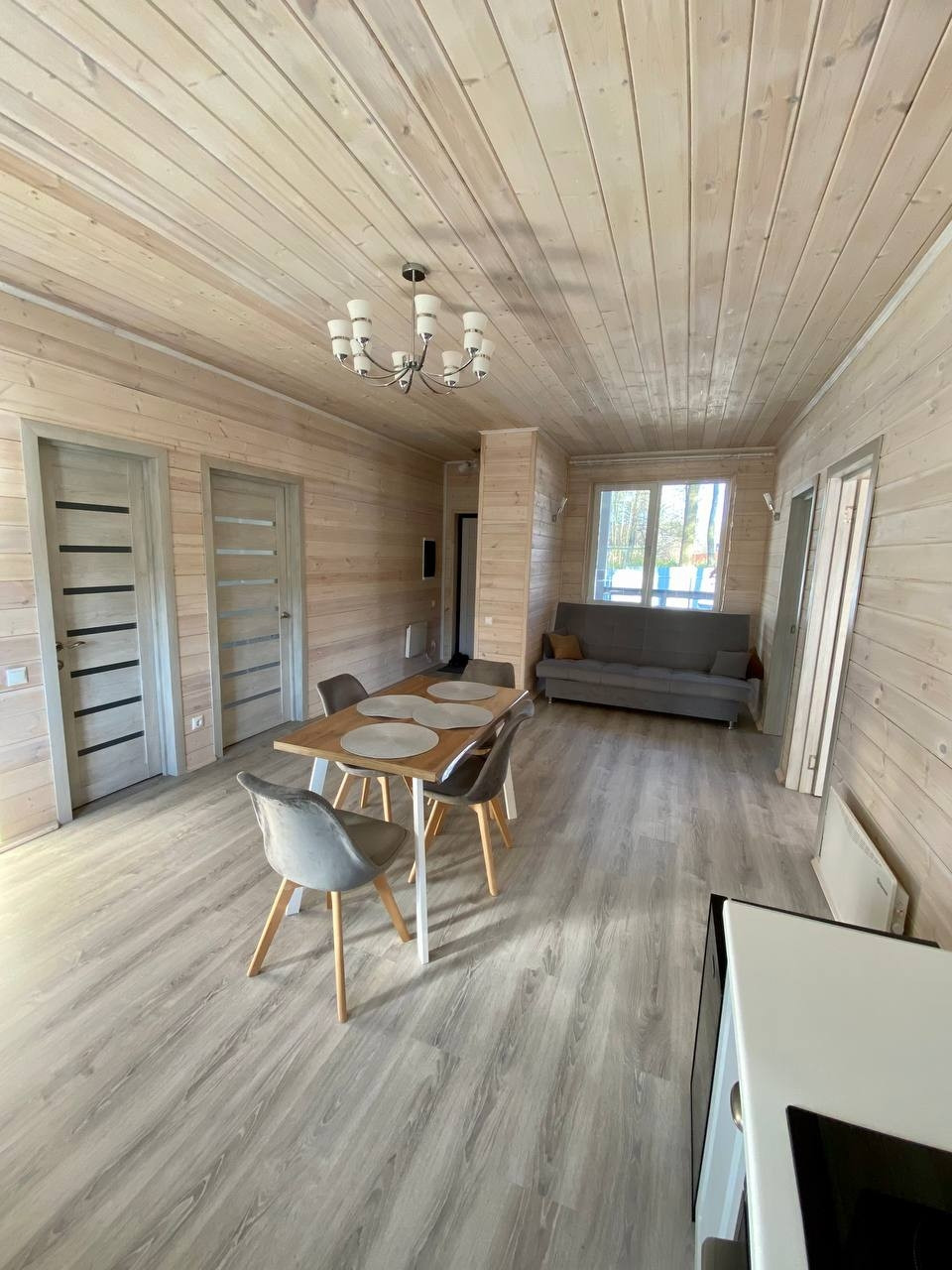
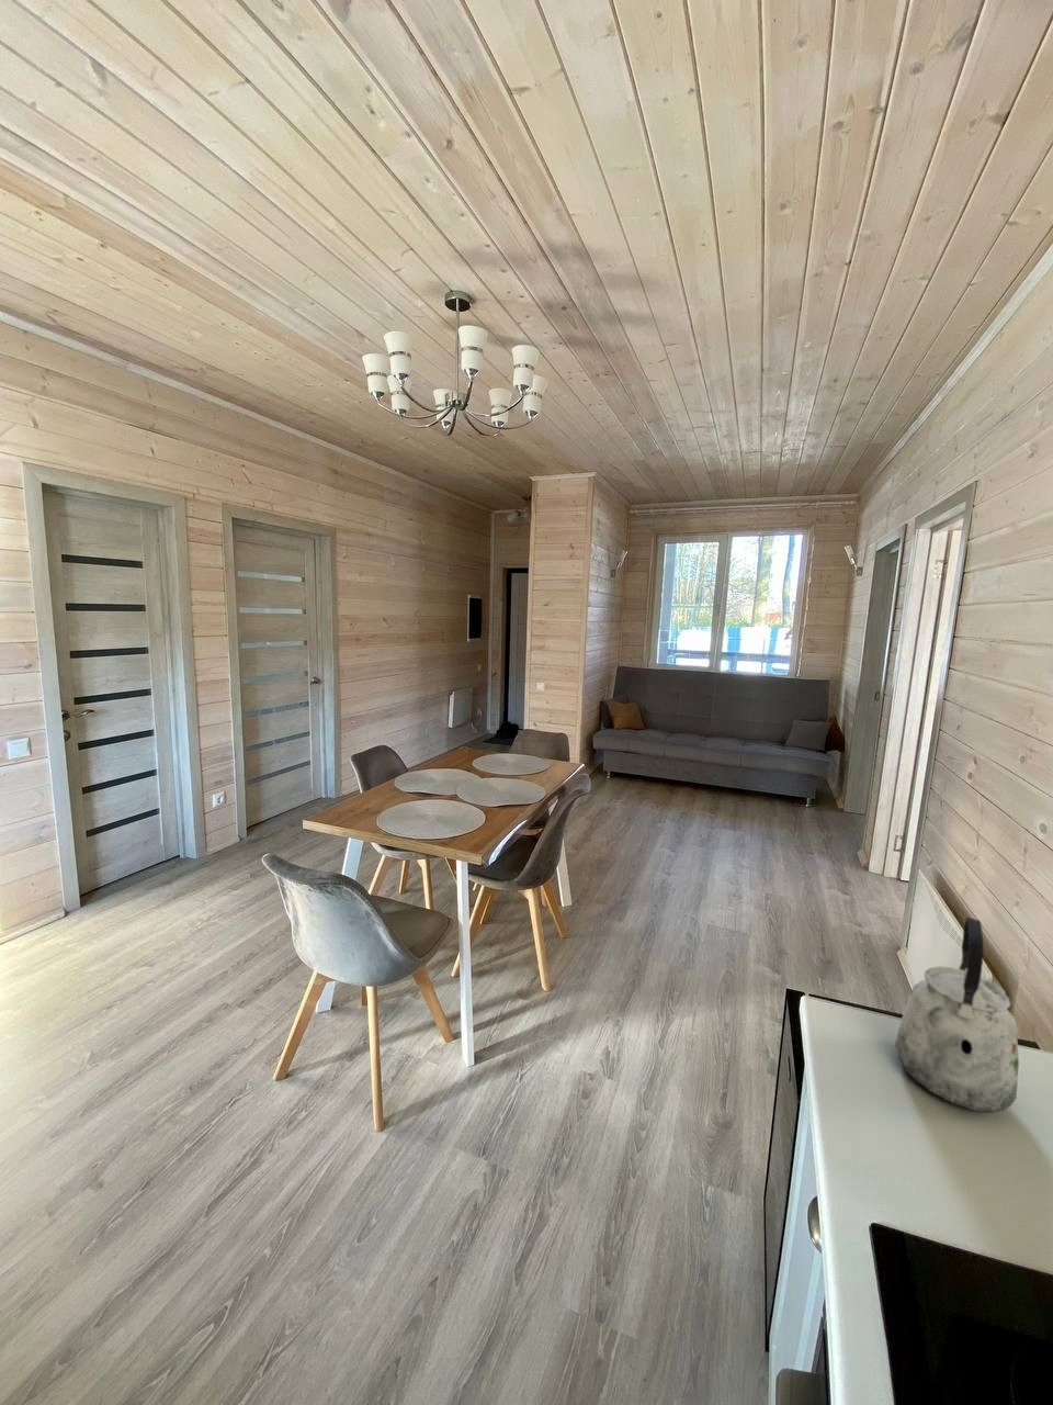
+ kettle [894,916,1020,1114]
